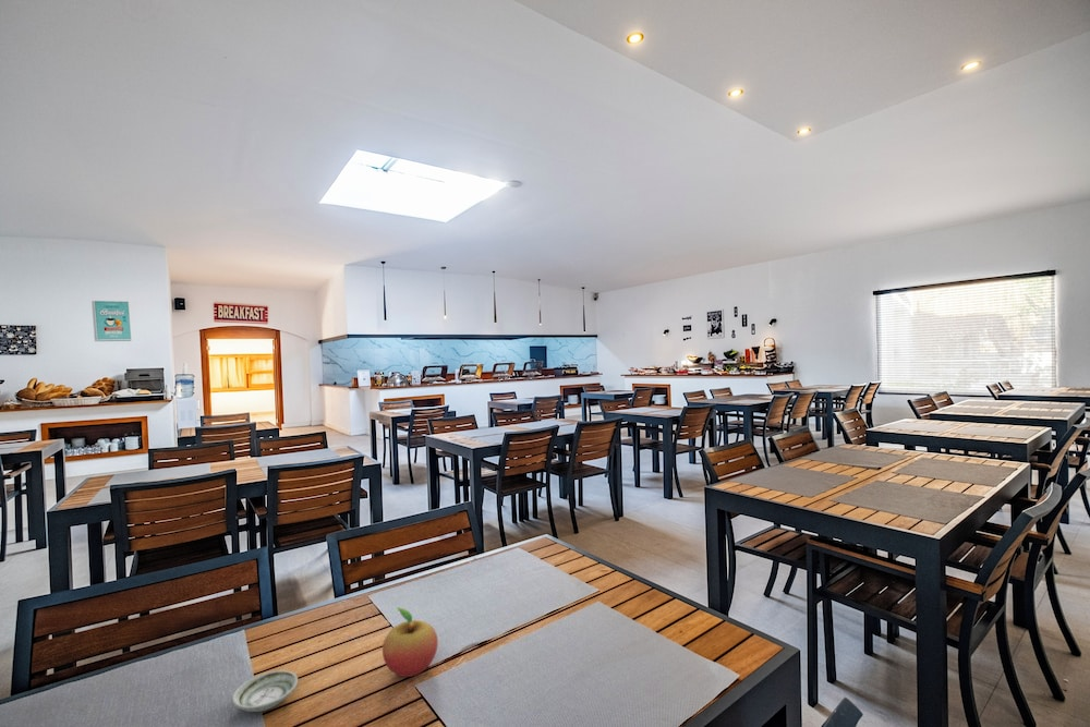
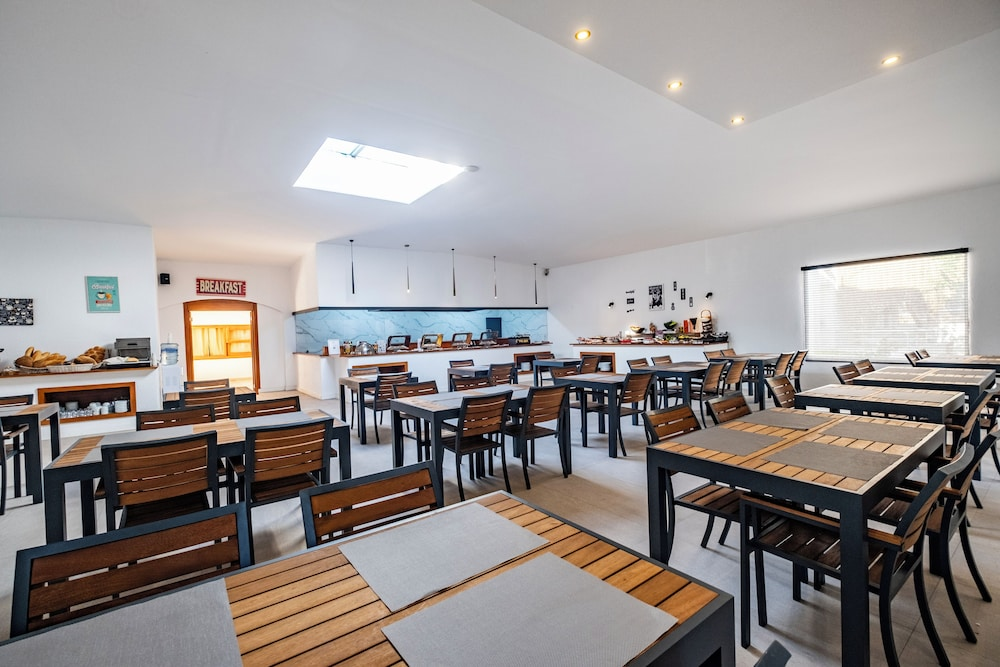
- saucer [231,669,299,713]
- fruit [382,606,439,678]
